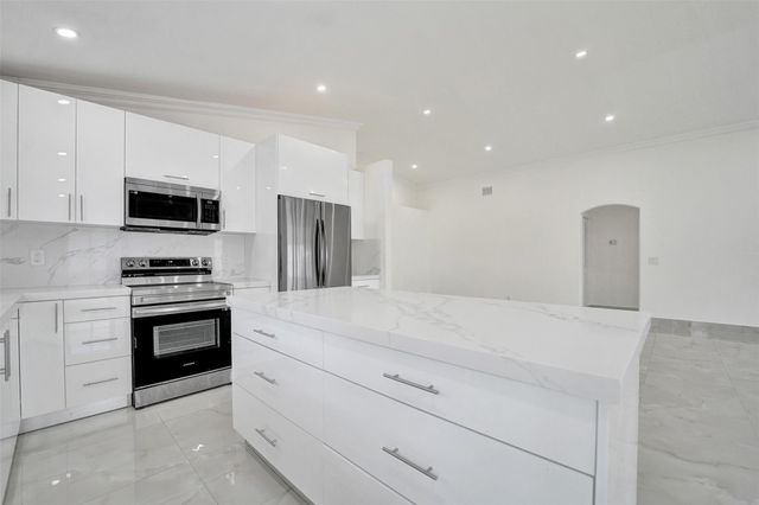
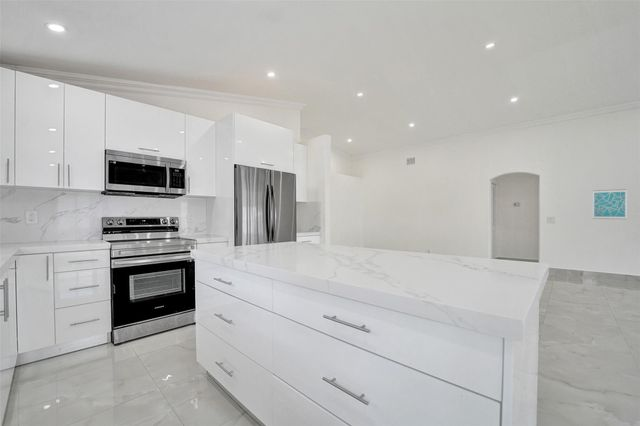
+ wall art [592,188,628,220]
